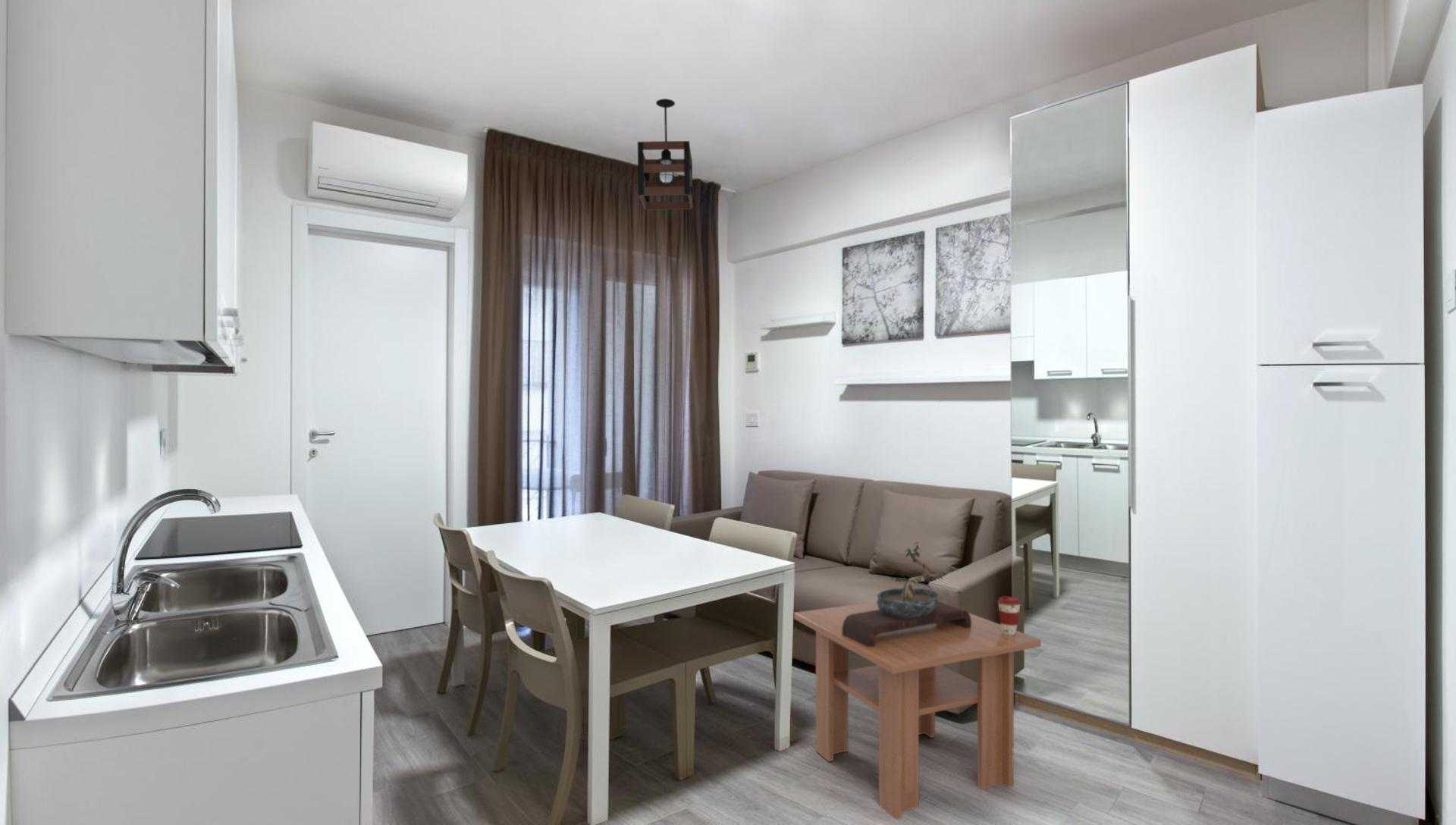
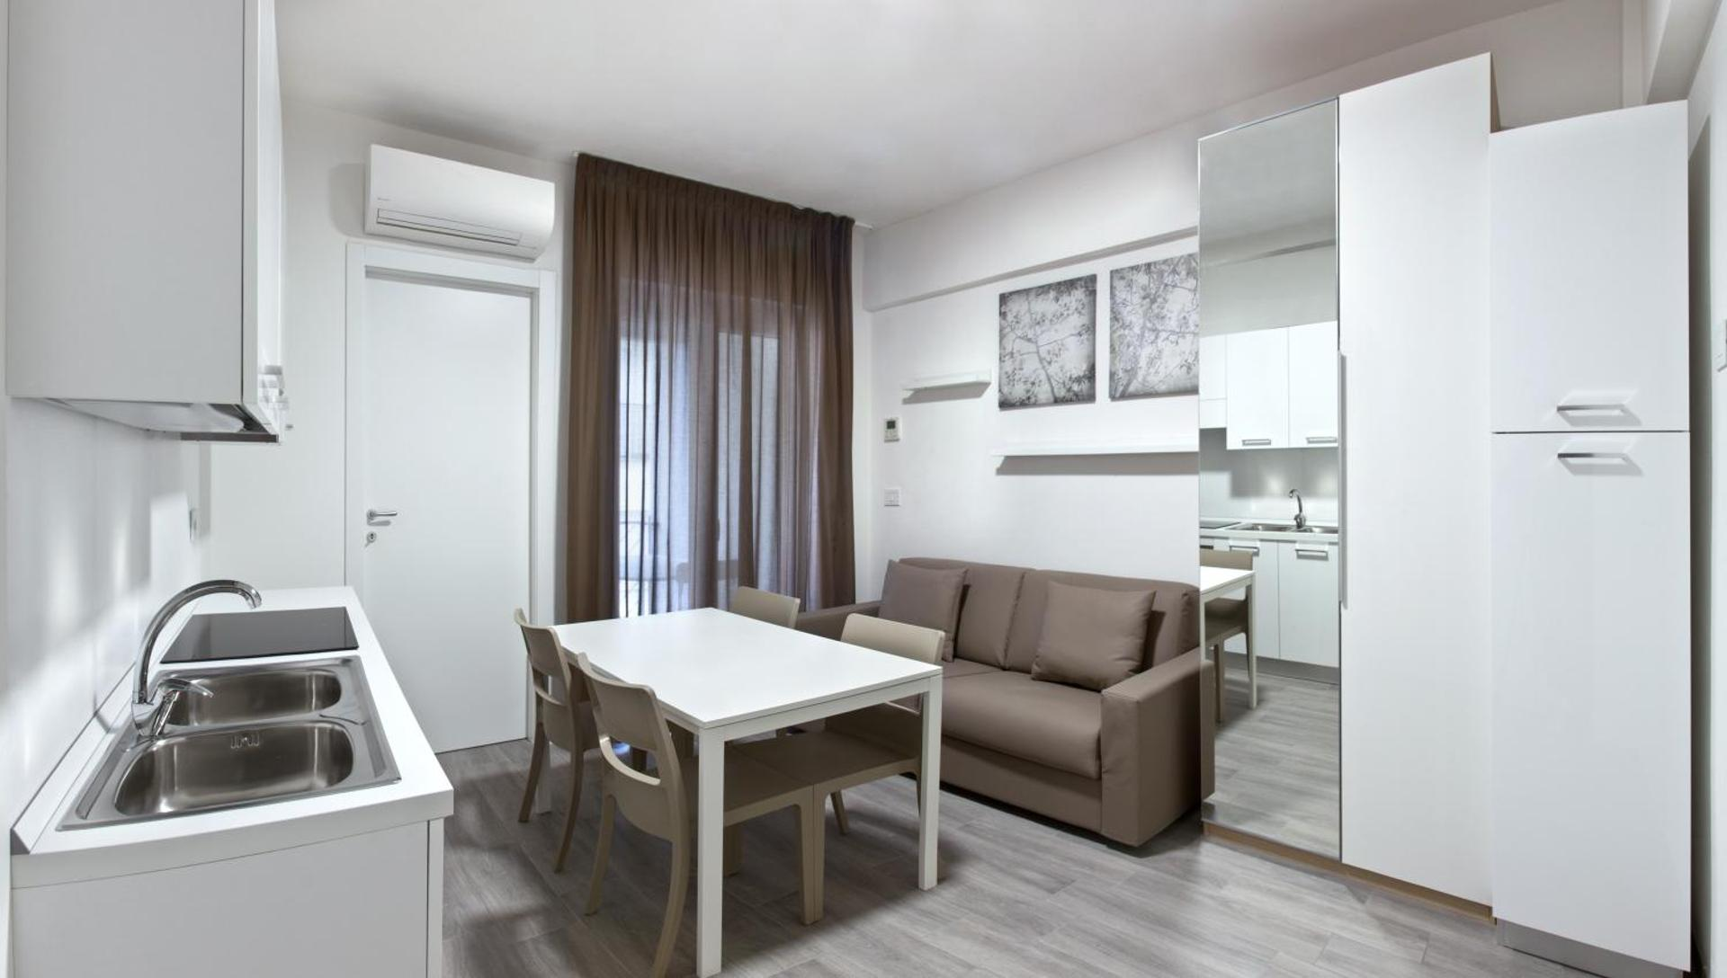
- pendant light [637,98,694,211]
- coffee table [793,601,1042,820]
- bonsai tree [843,541,971,648]
- coffee cup [996,596,1021,635]
